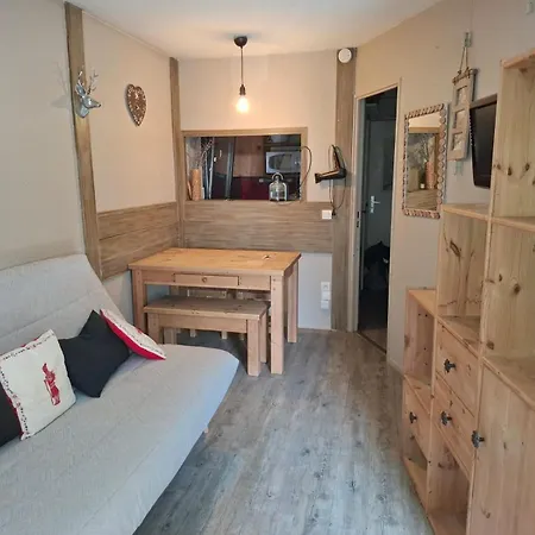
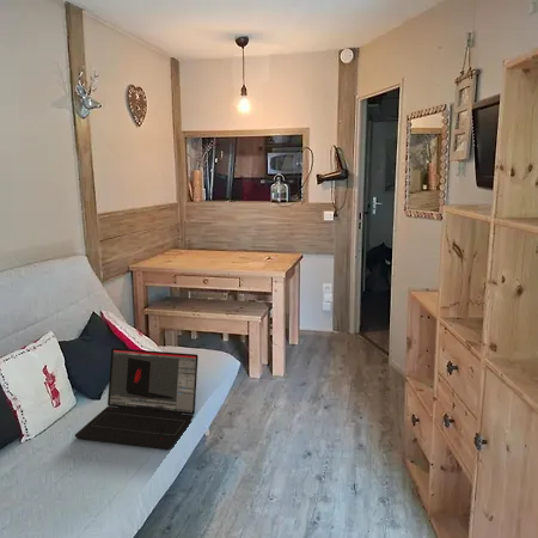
+ laptop [73,347,200,451]
